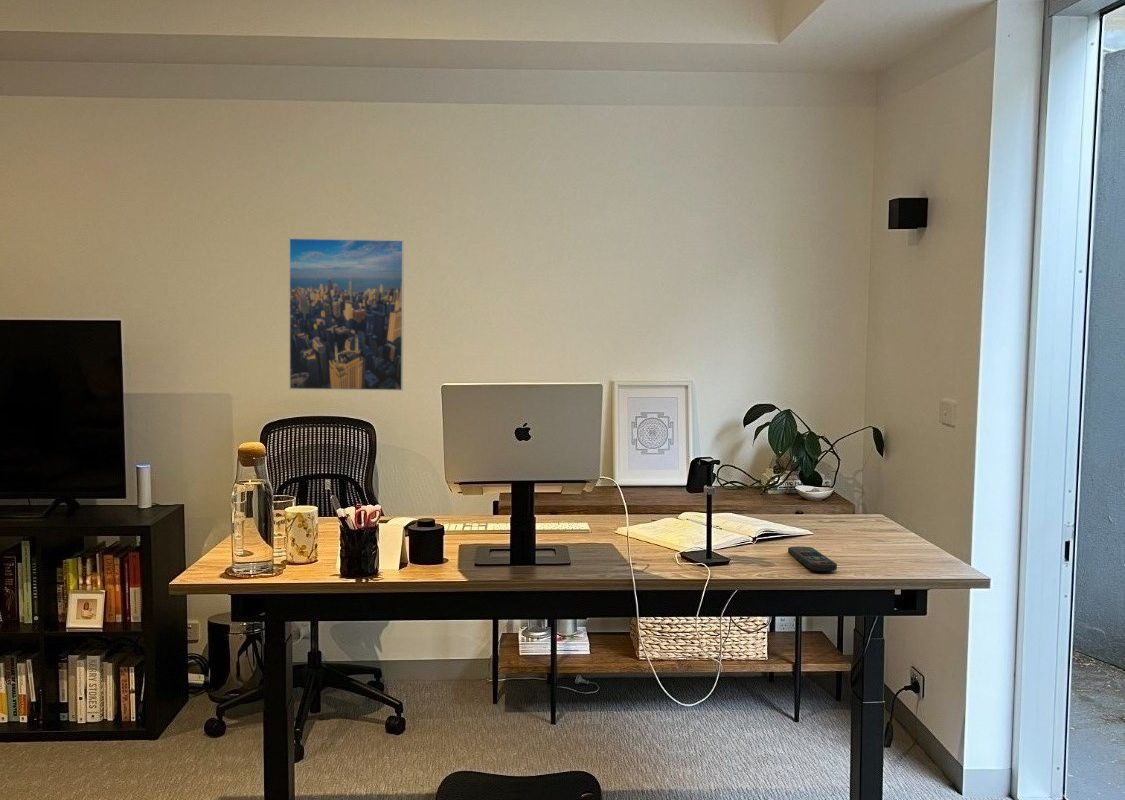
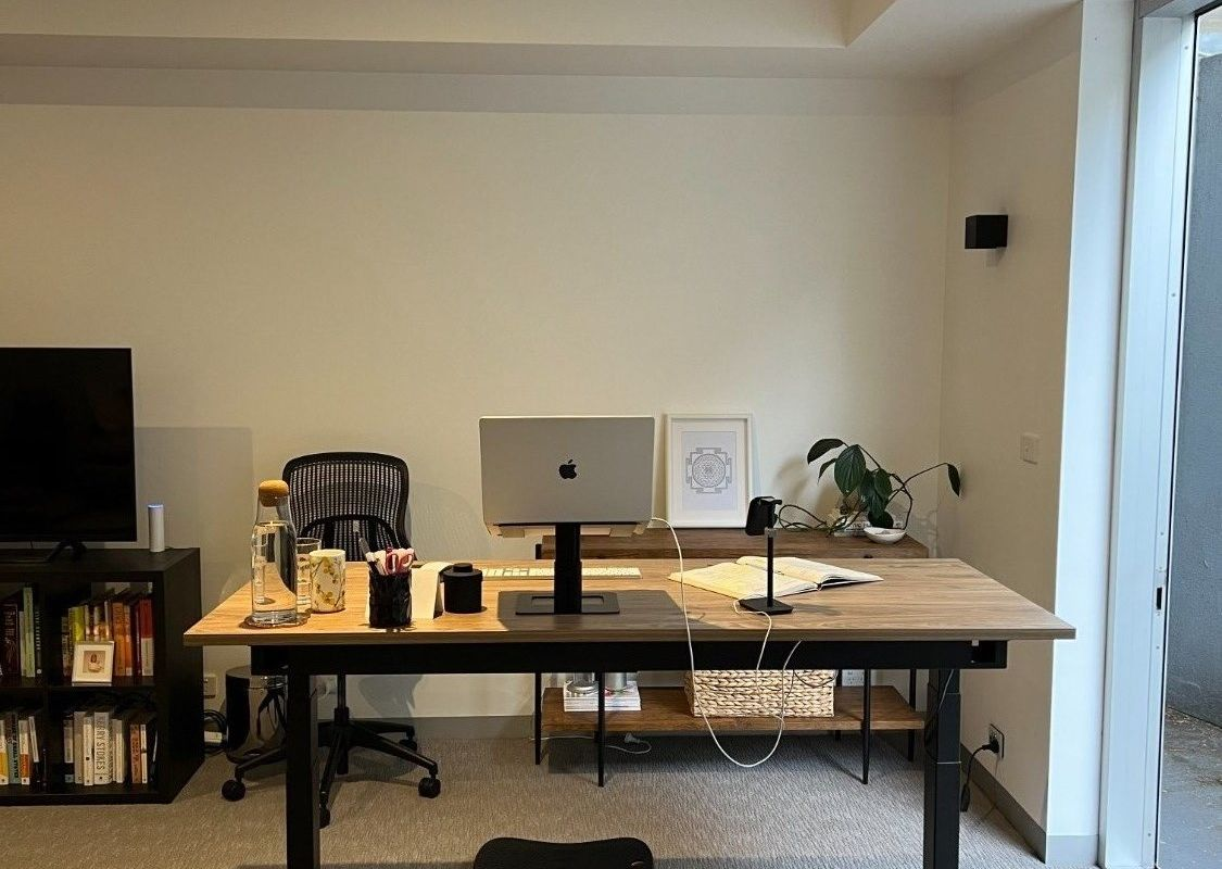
- remote control [787,546,838,572]
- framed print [288,237,405,392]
